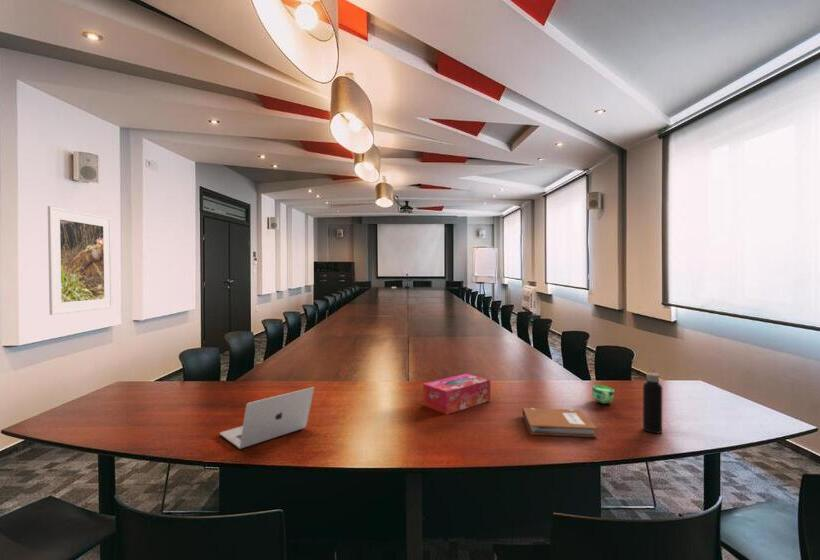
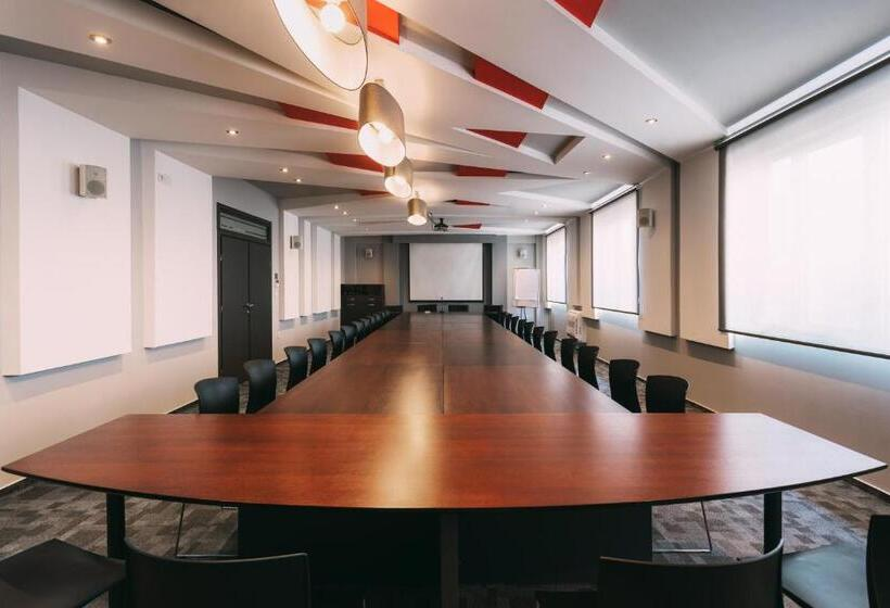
- notebook [521,407,598,438]
- tissue box [422,373,491,415]
- water bottle [642,367,663,434]
- laptop [219,386,315,450]
- cup [591,384,615,405]
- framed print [47,205,113,316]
